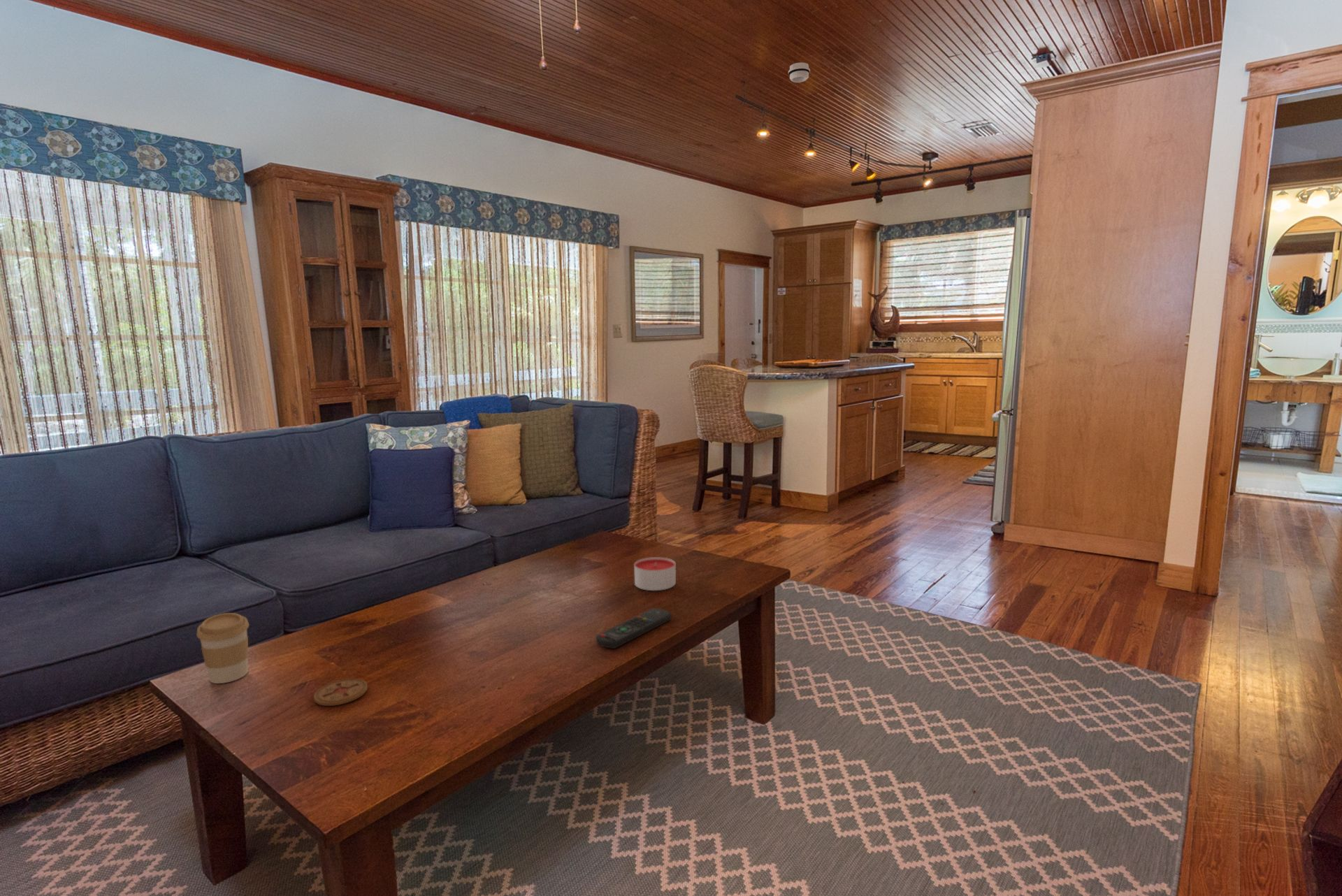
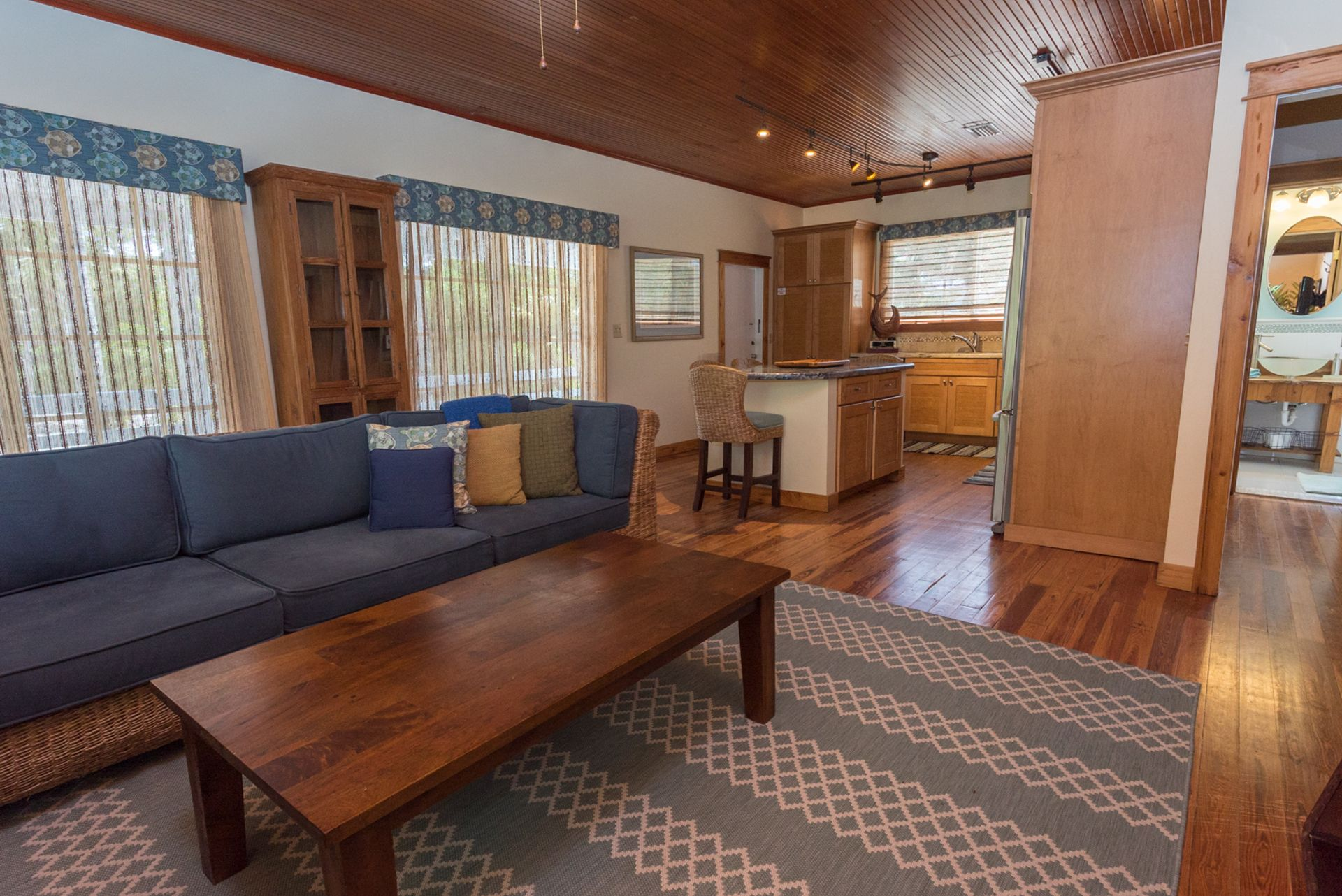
- smoke detector [788,62,811,83]
- coaster [313,678,368,707]
- remote control [596,608,672,649]
- candle [633,556,677,591]
- coffee cup [196,612,250,684]
